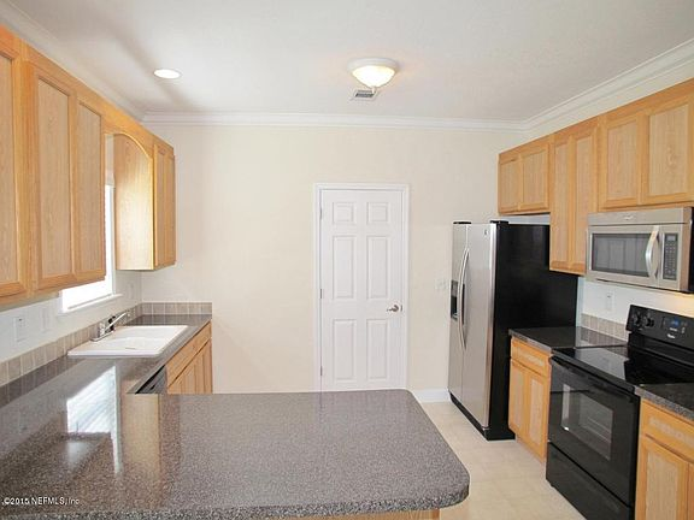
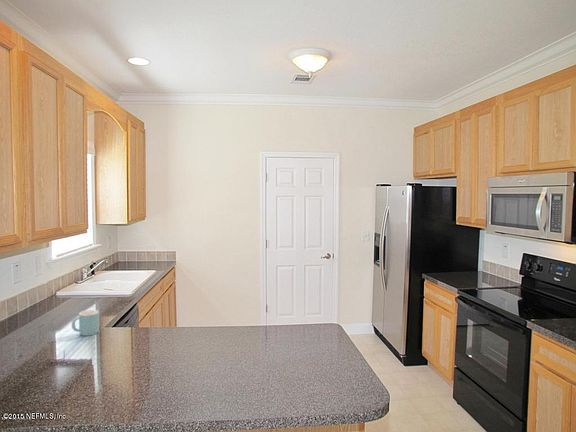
+ mug [71,309,100,337]
